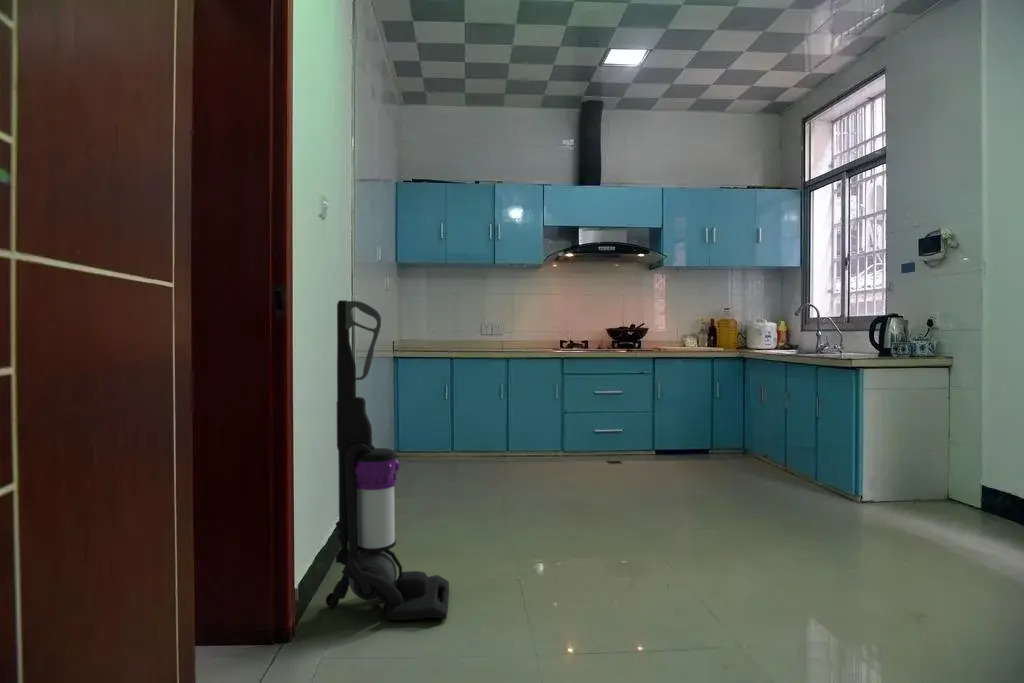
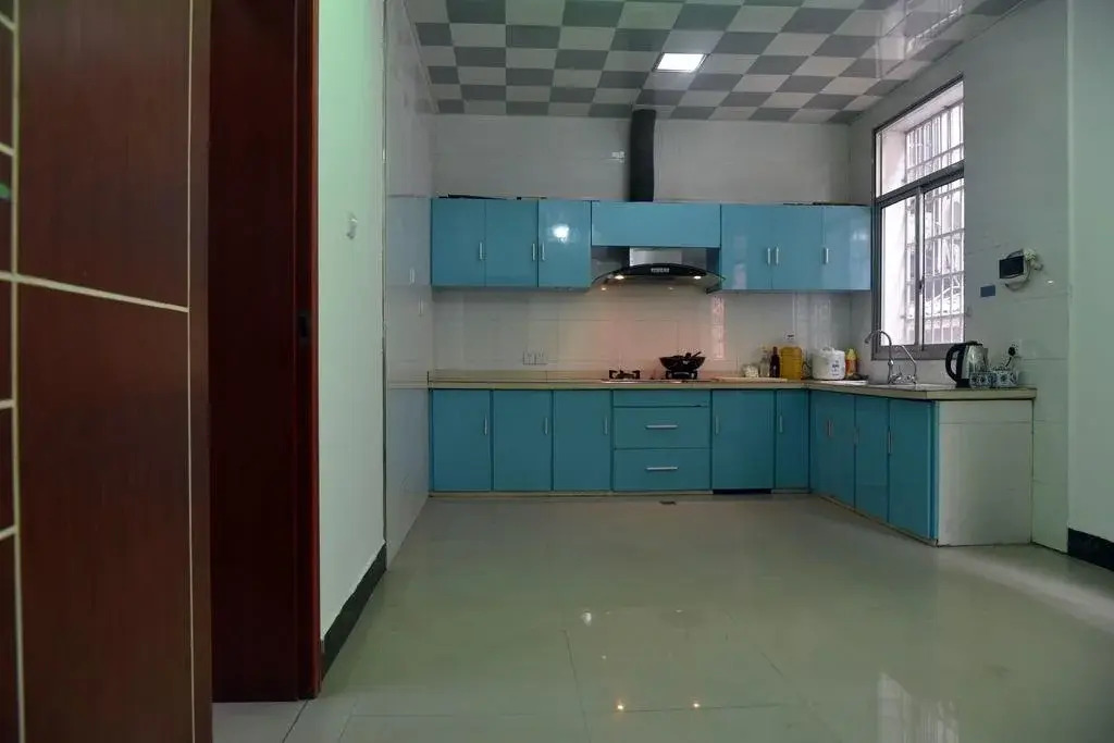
- vacuum cleaner [324,299,450,621]
